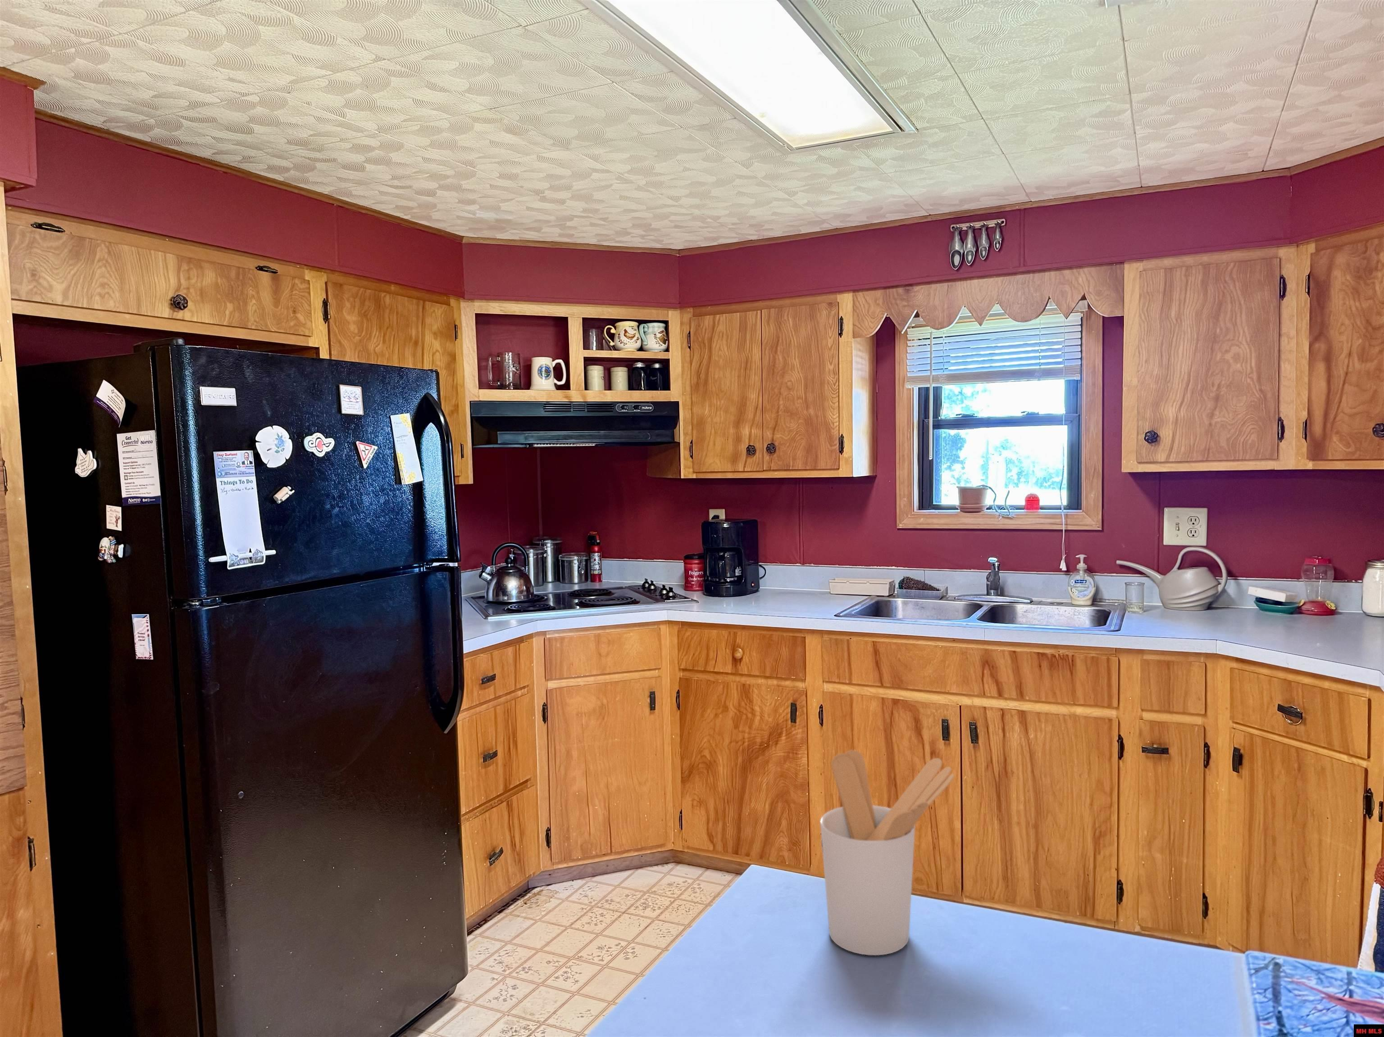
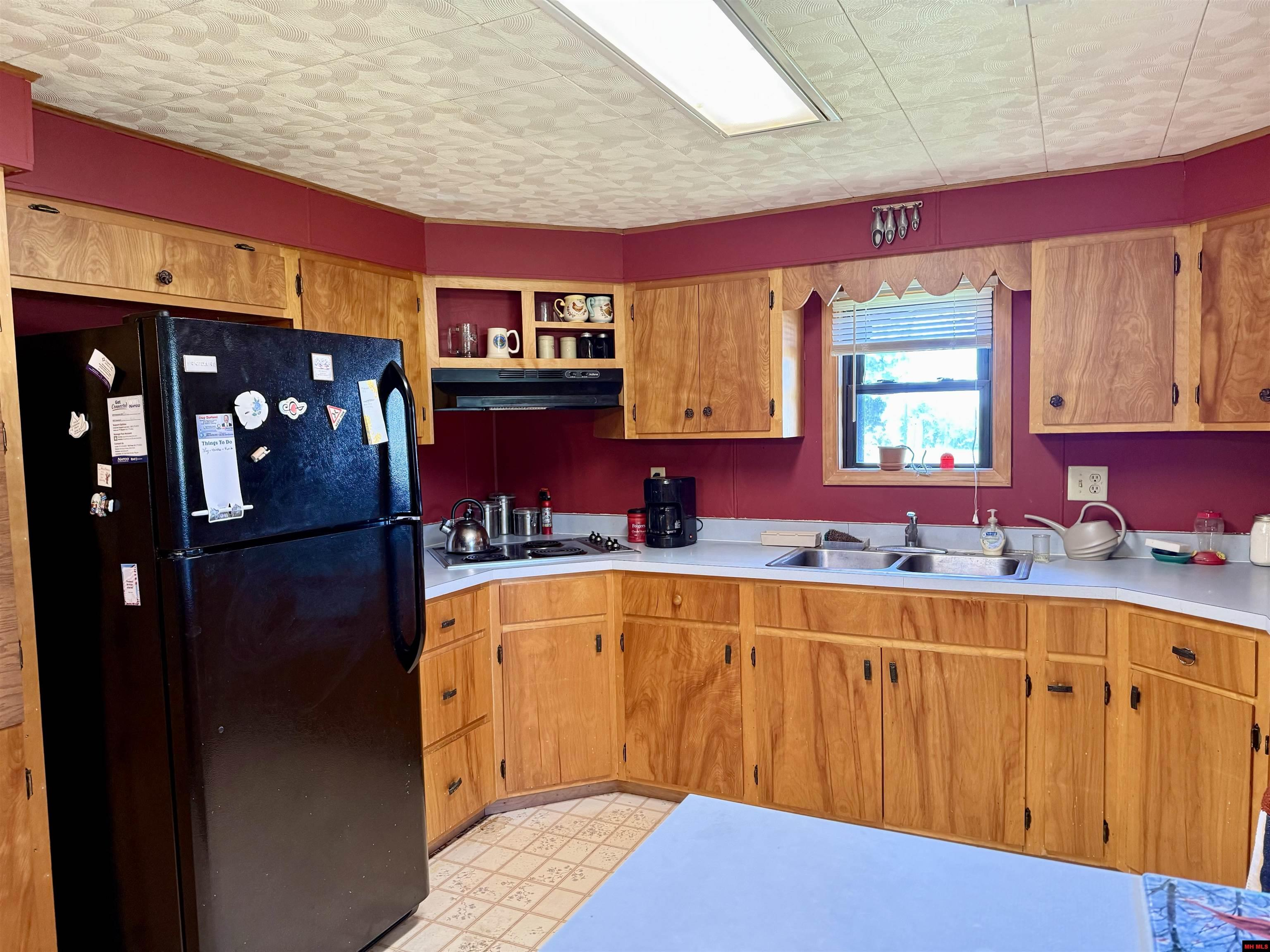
- utensil holder [820,749,955,956]
